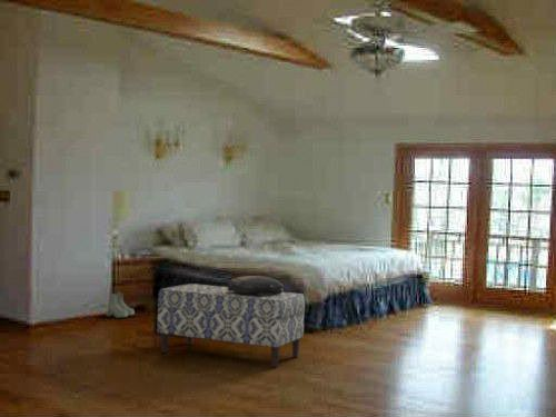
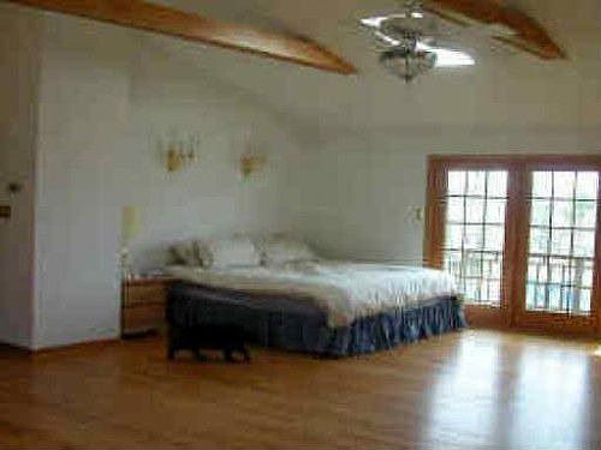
- bench [156,282,306,368]
- boots [105,291,136,319]
- laptop bag [227,275,285,296]
